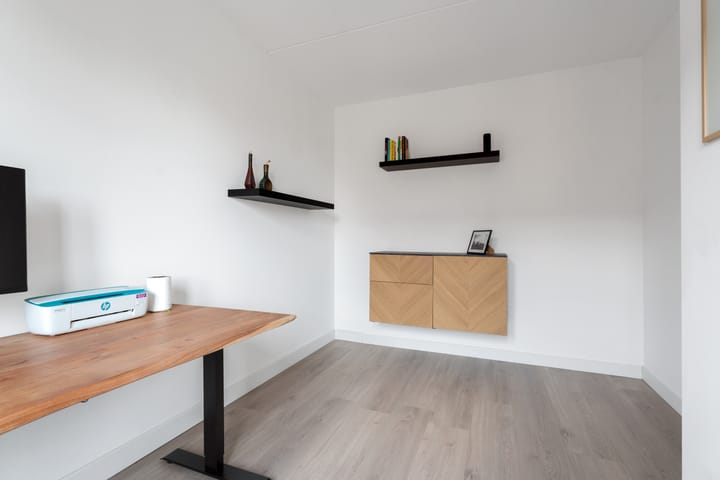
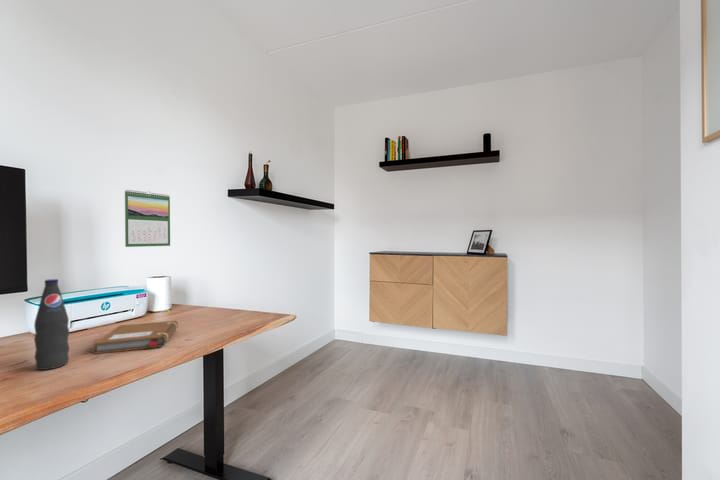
+ calendar [124,189,171,248]
+ bottle [33,278,70,371]
+ notebook [92,320,179,355]
